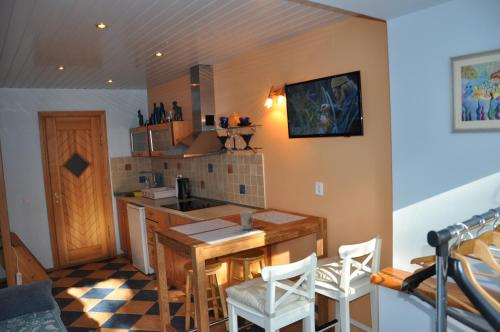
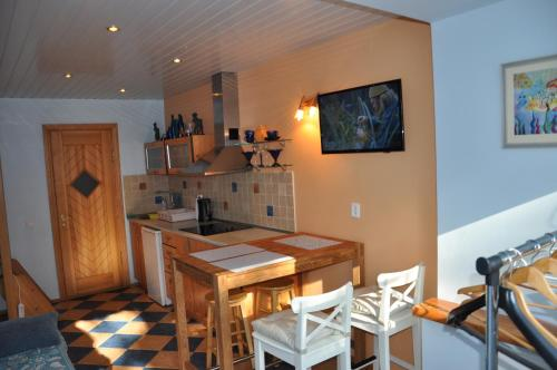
- mug [238,210,257,231]
